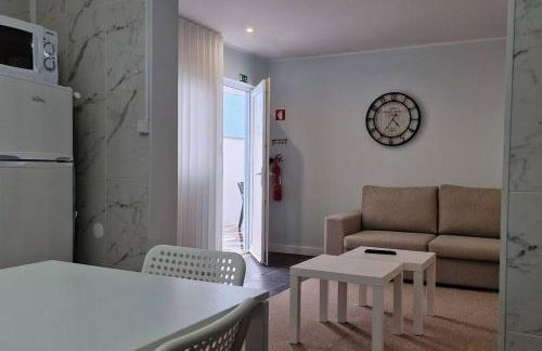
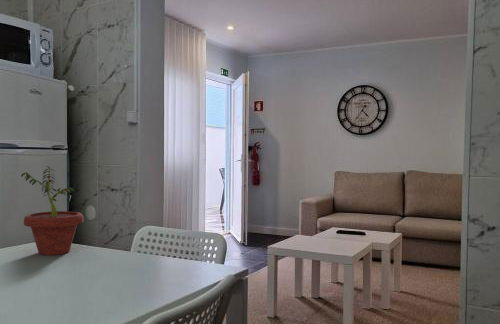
+ potted plant [20,165,85,256]
